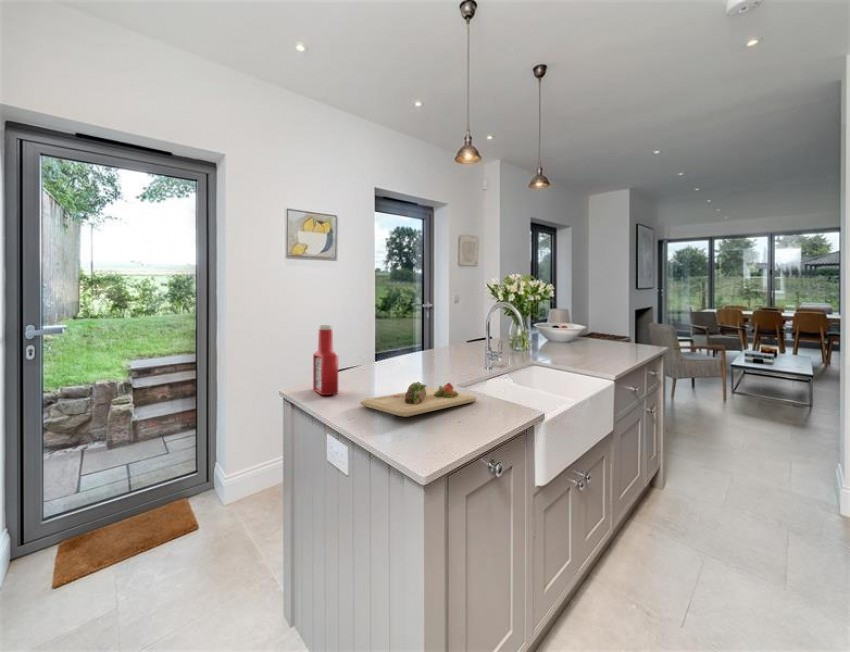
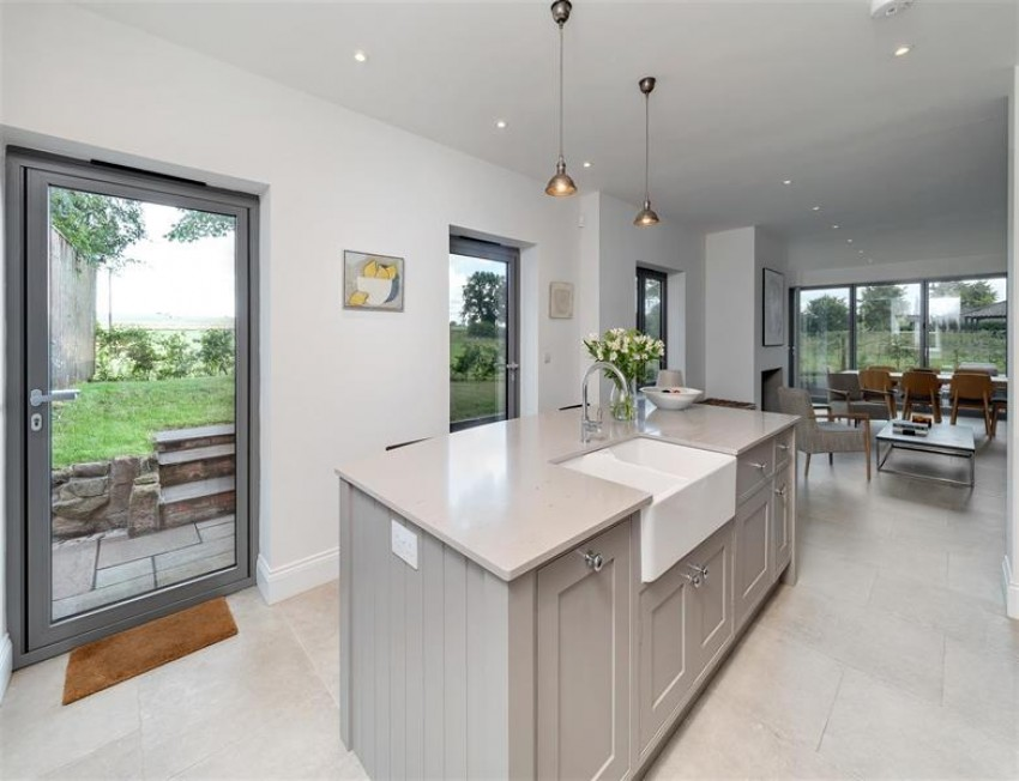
- cutting board [359,381,477,418]
- soap bottle [312,324,339,396]
